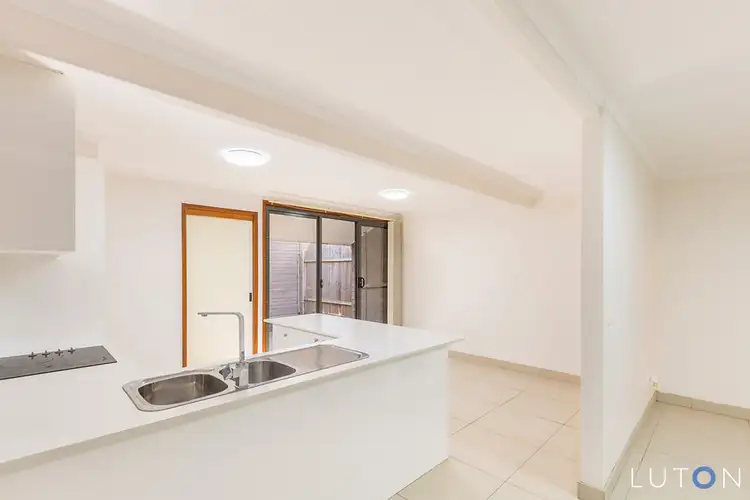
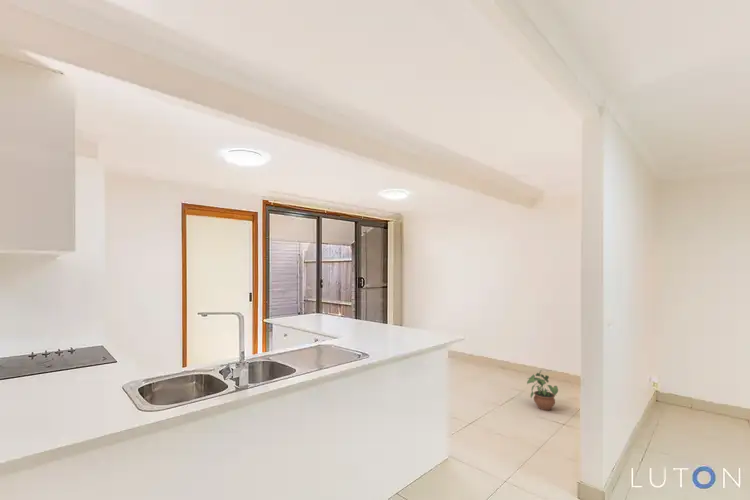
+ potted plant [526,369,559,411]
